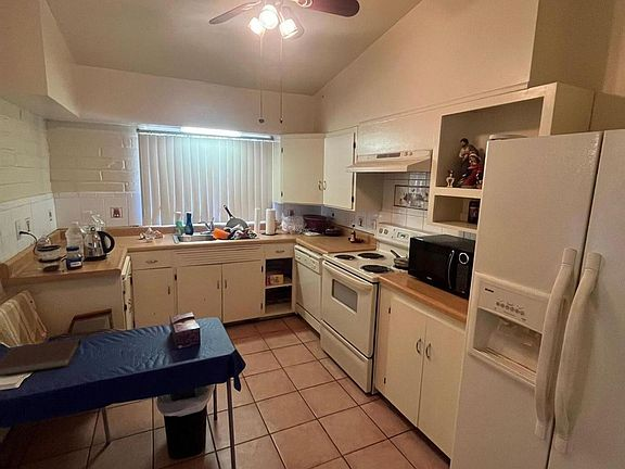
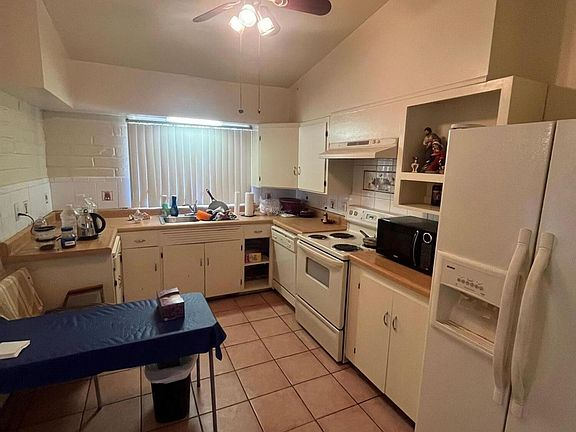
- notebook [0,338,81,377]
